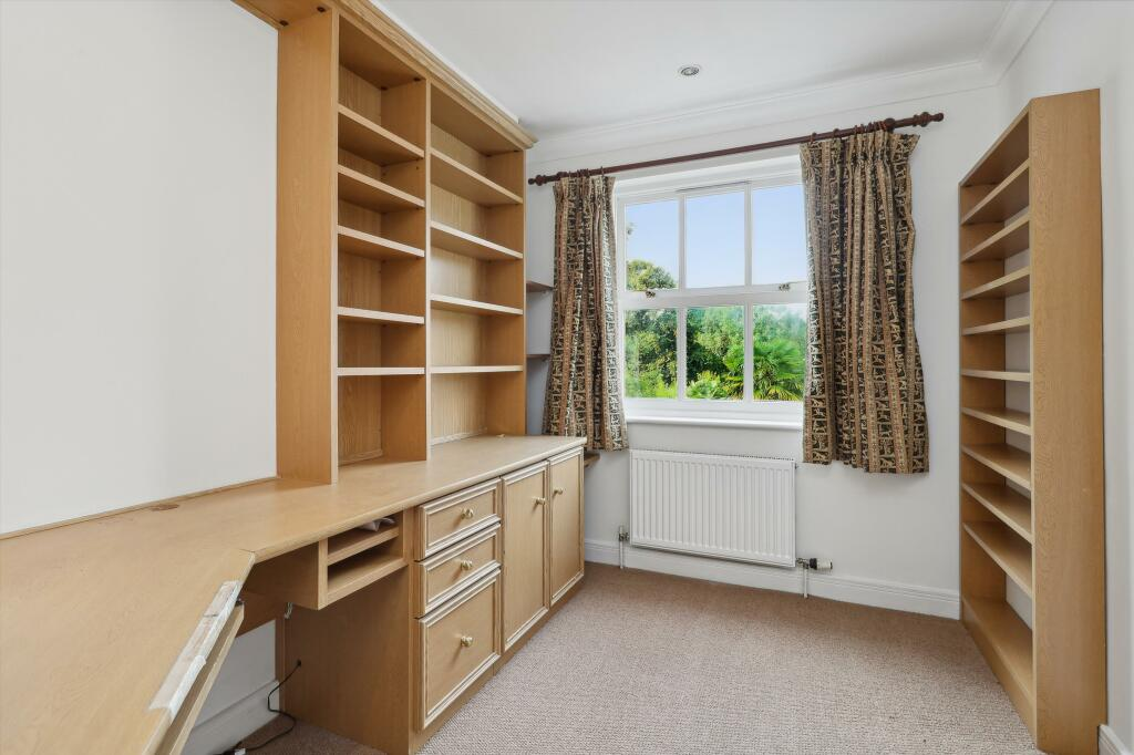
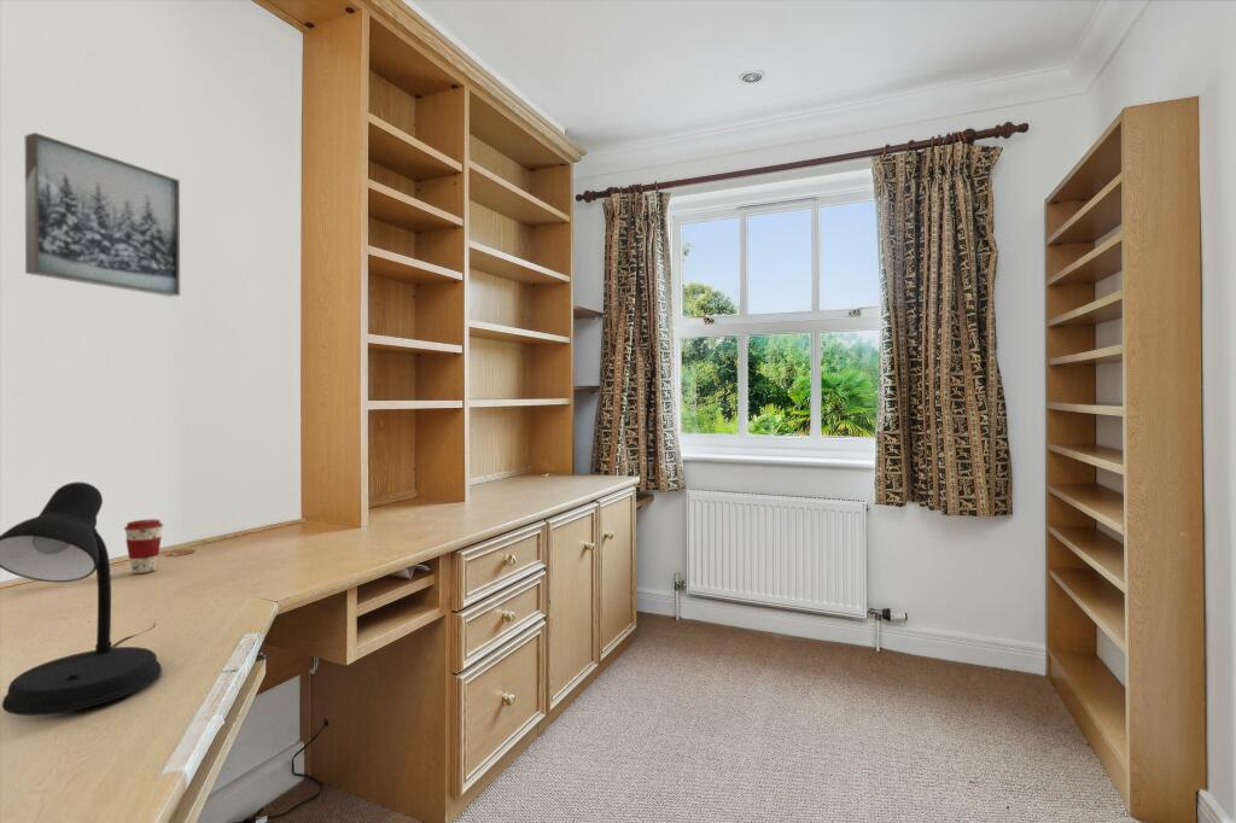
+ coffee cup [123,518,164,574]
+ desk lamp [0,481,163,717]
+ wall art [24,132,181,298]
